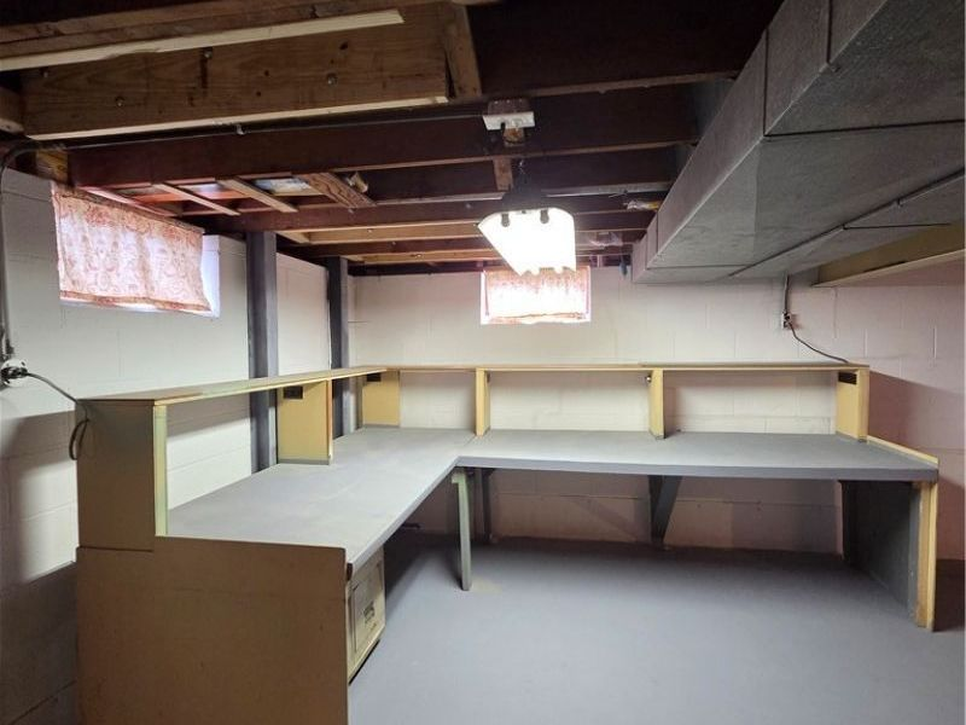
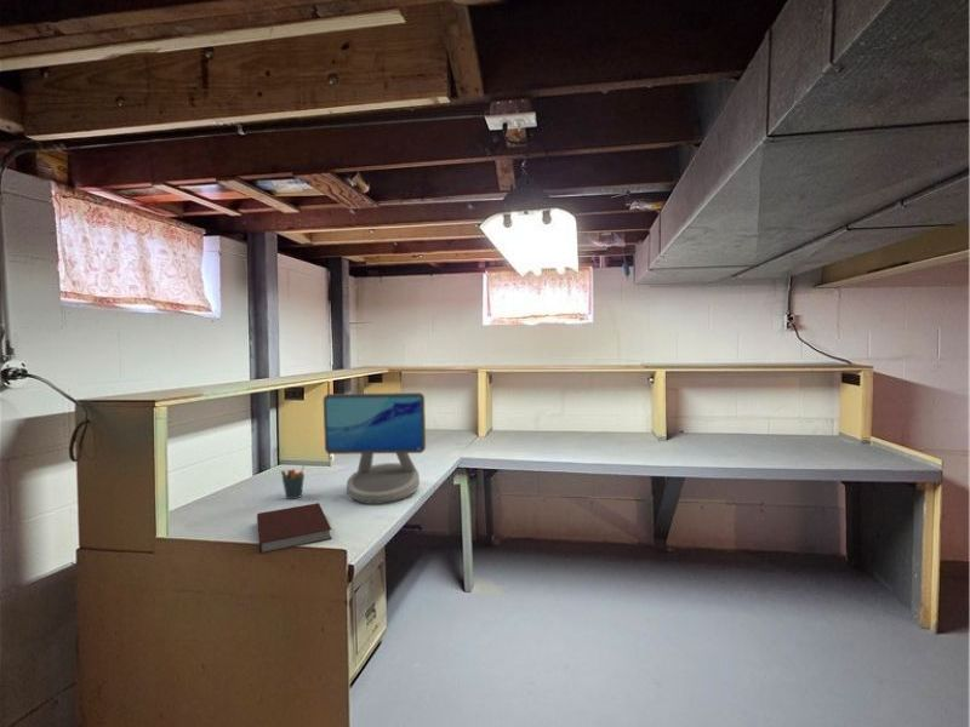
+ pen holder [280,462,306,500]
+ computer monitor [323,391,427,505]
+ notebook [256,502,333,555]
